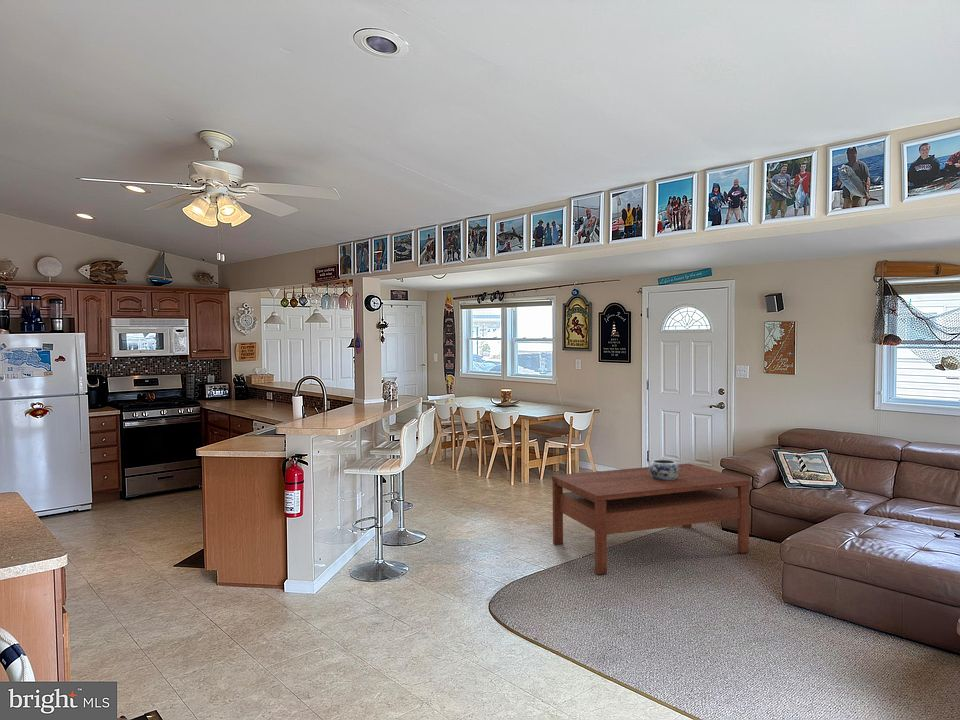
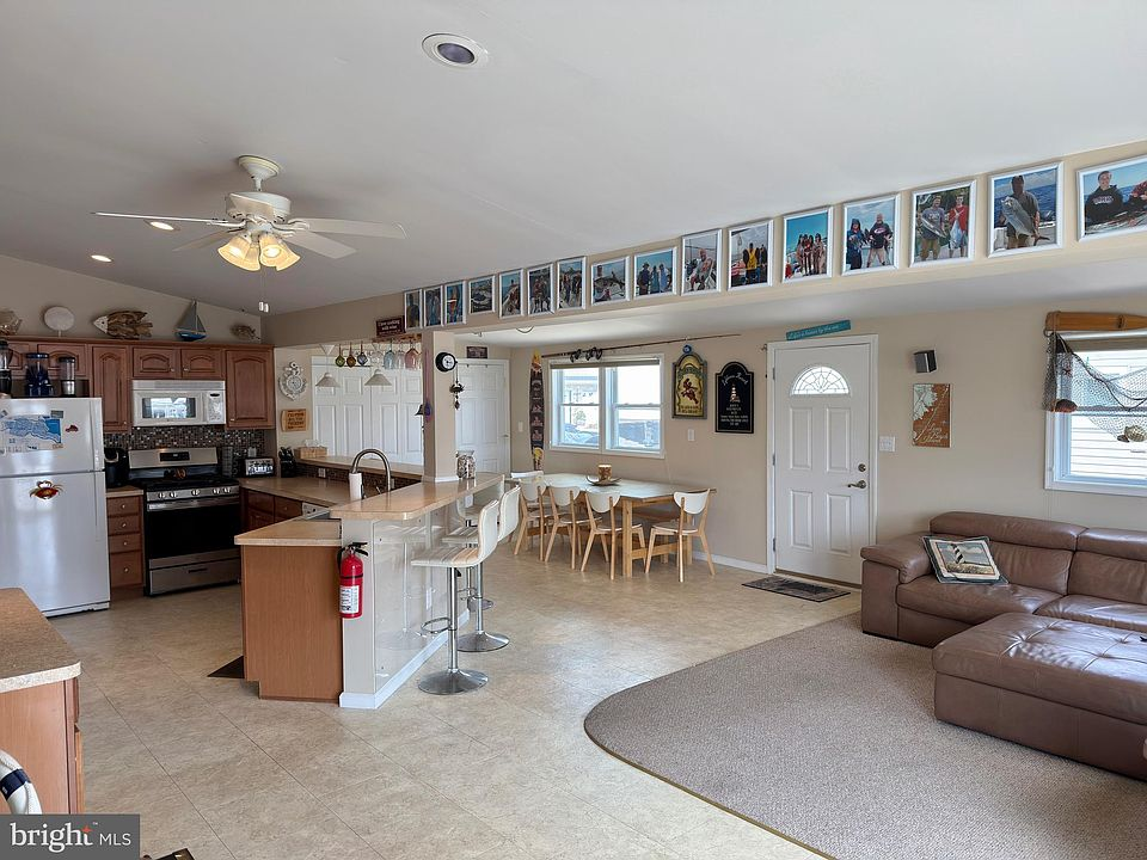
- coffee table [551,463,751,576]
- decorative bowl [649,458,679,480]
